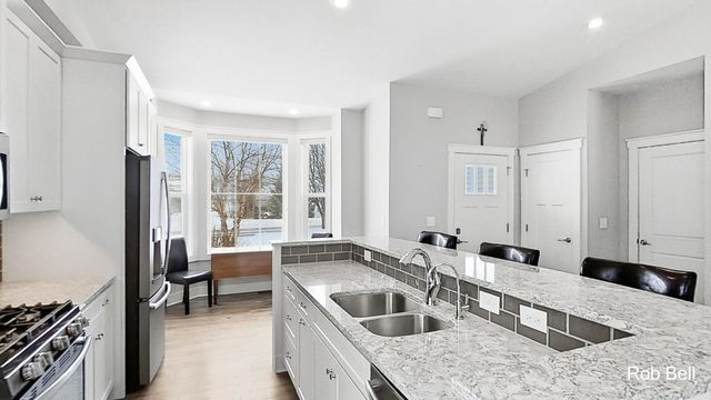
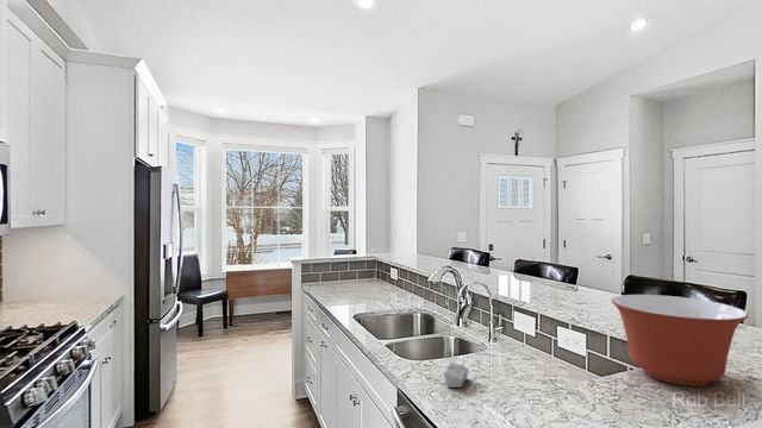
+ mixing bowl [611,294,750,388]
+ soap bar [443,361,469,389]
